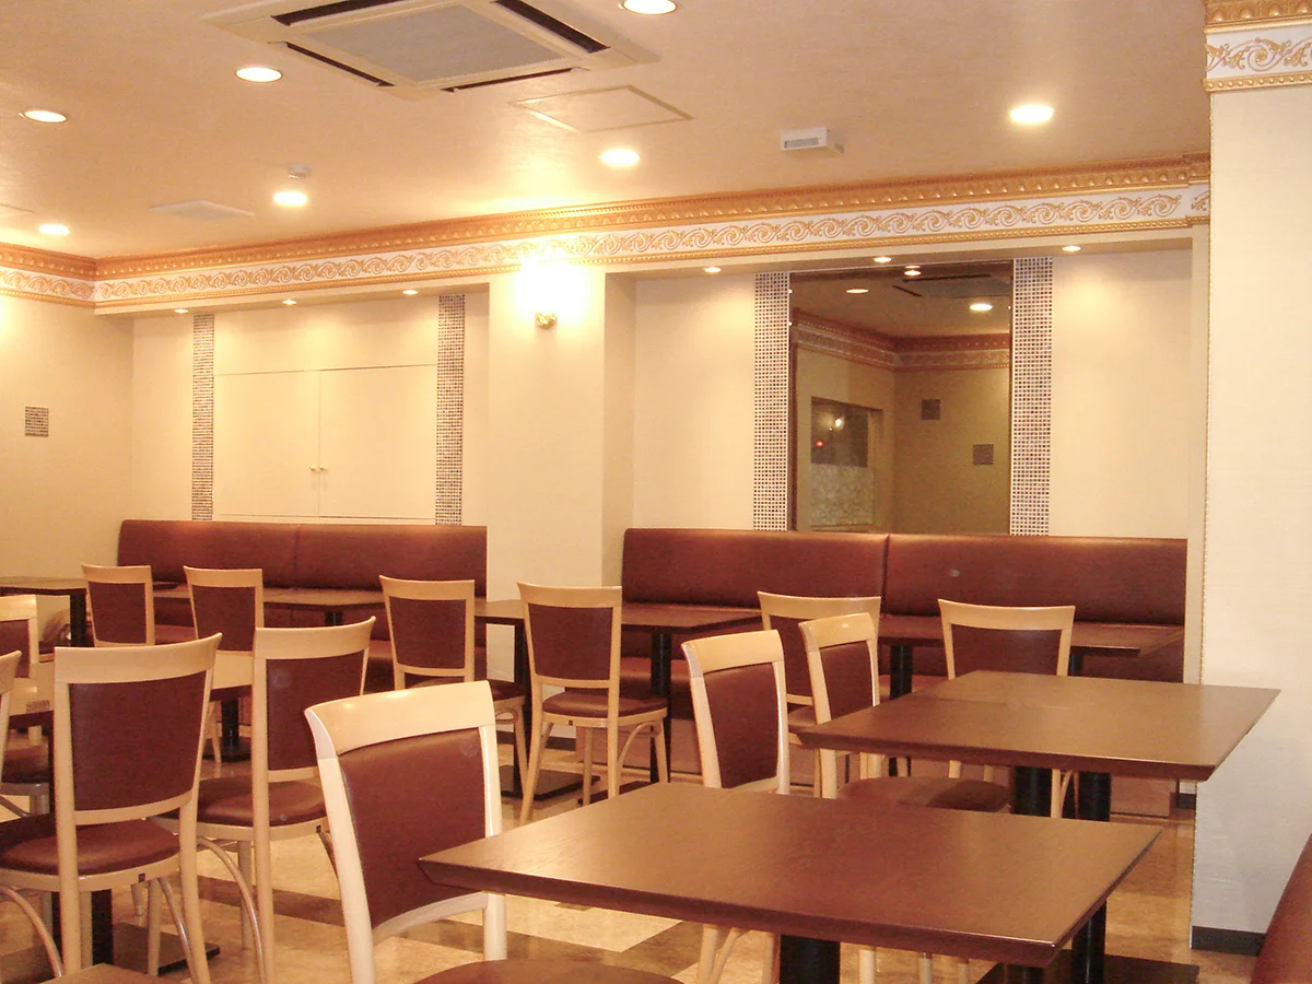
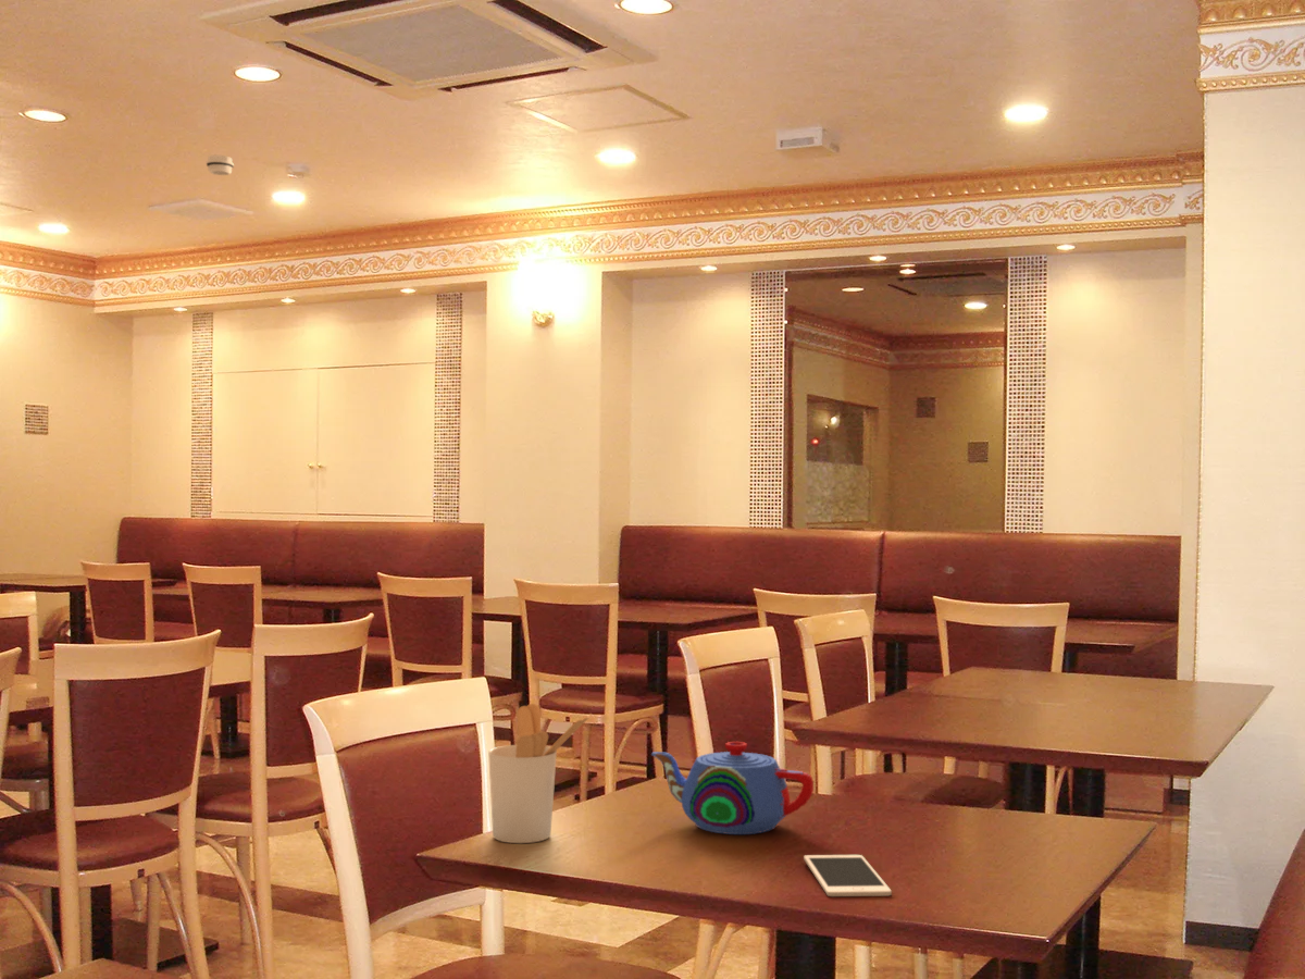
+ smoke detector [206,154,235,176]
+ cell phone [803,854,893,897]
+ utensil holder [487,703,593,844]
+ teapot [650,741,815,835]
